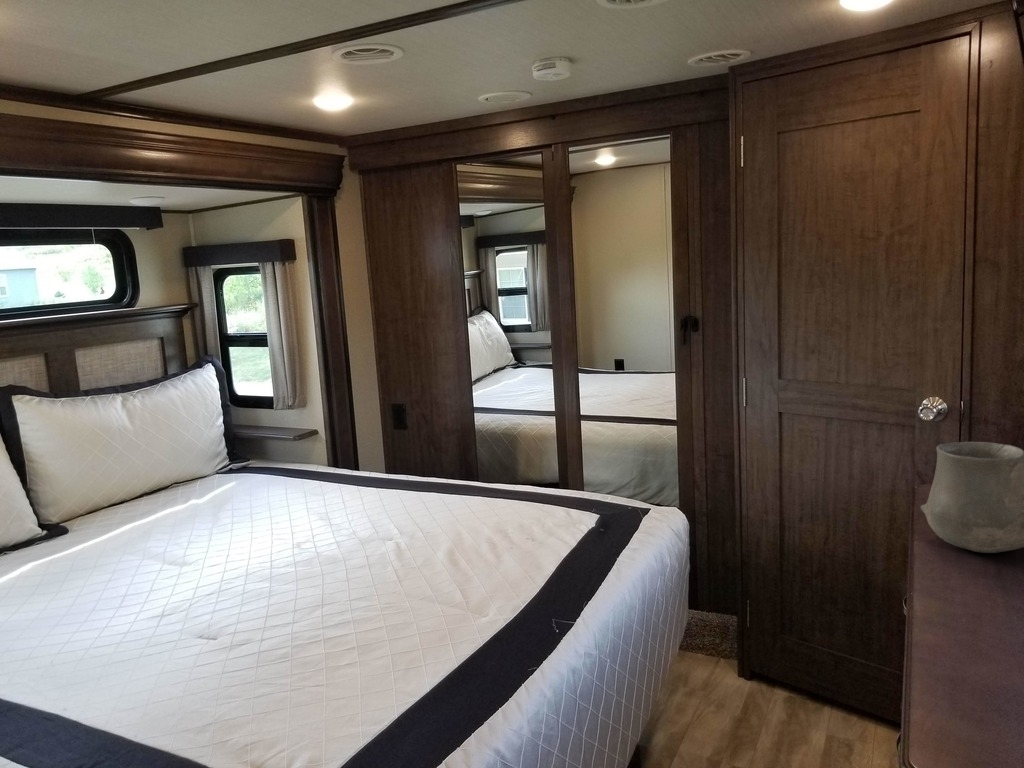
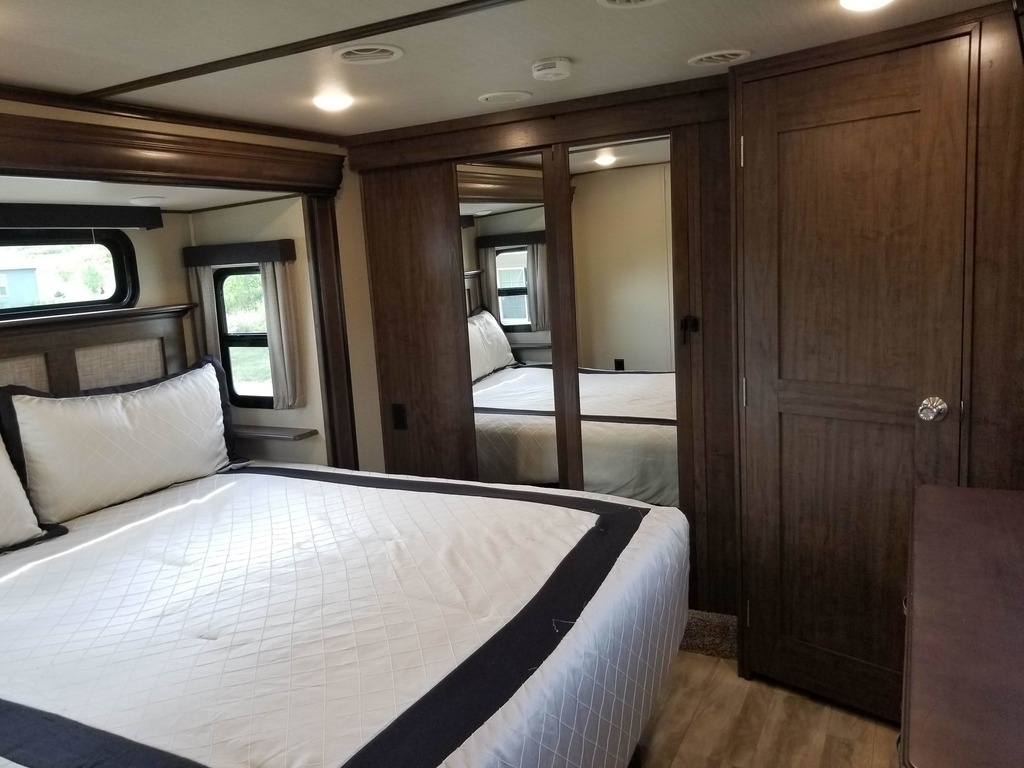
- ceramic cup [920,441,1024,554]
